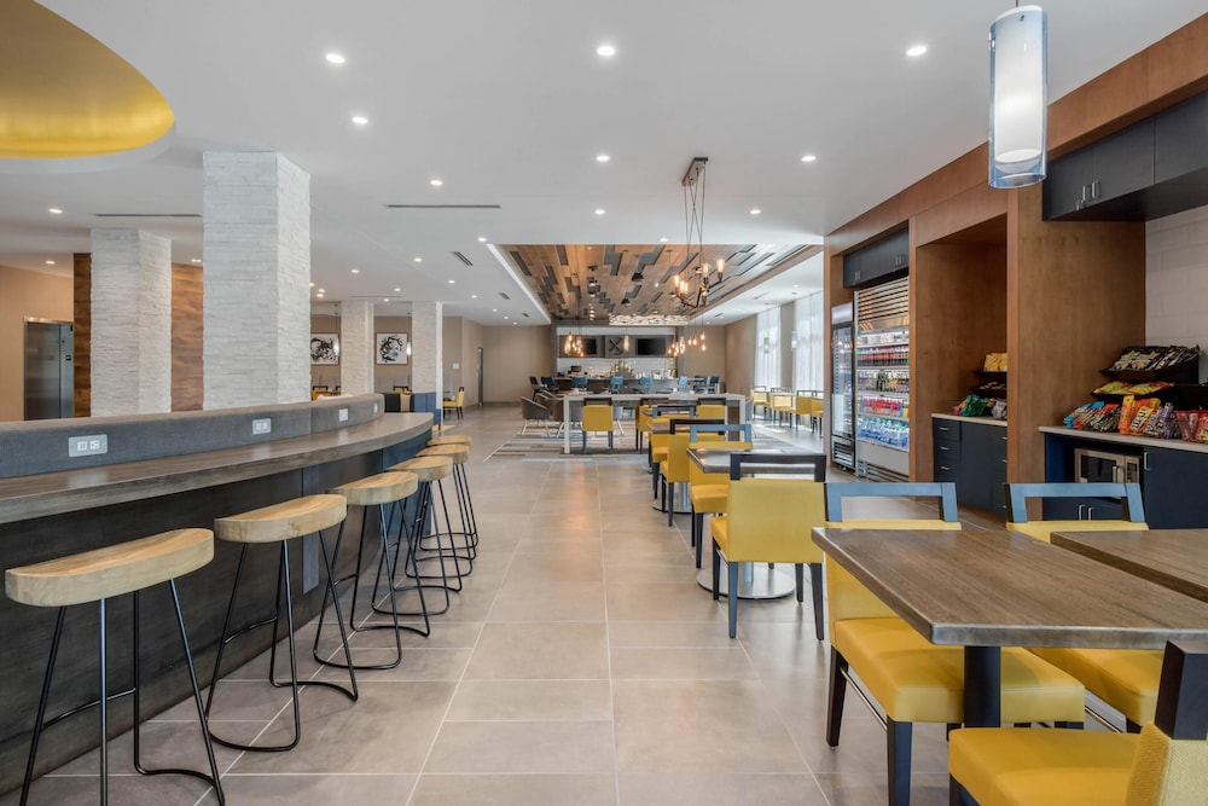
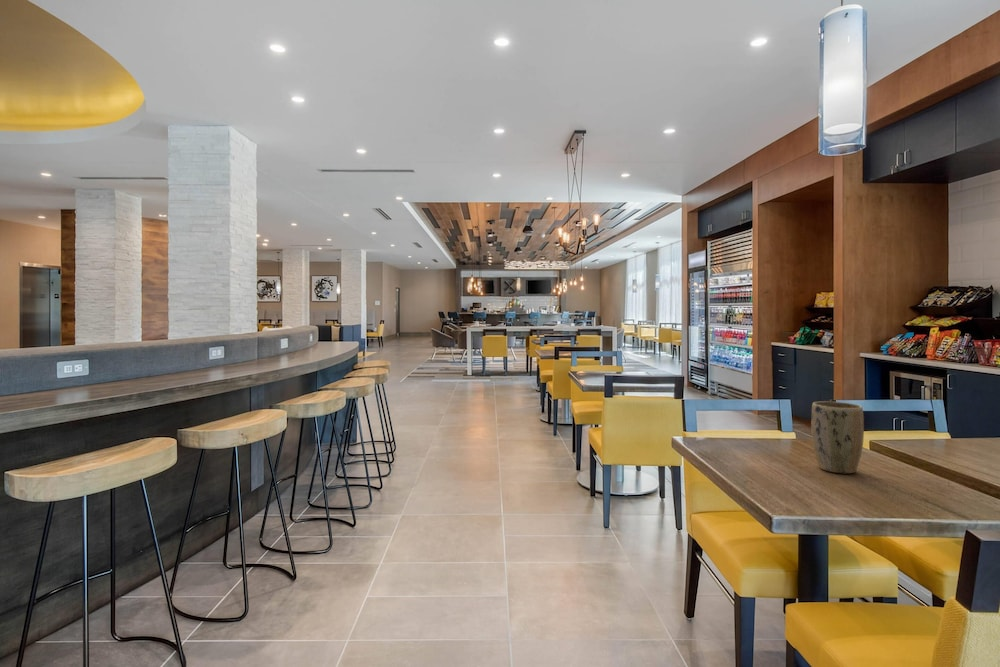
+ plant pot [810,400,865,474]
